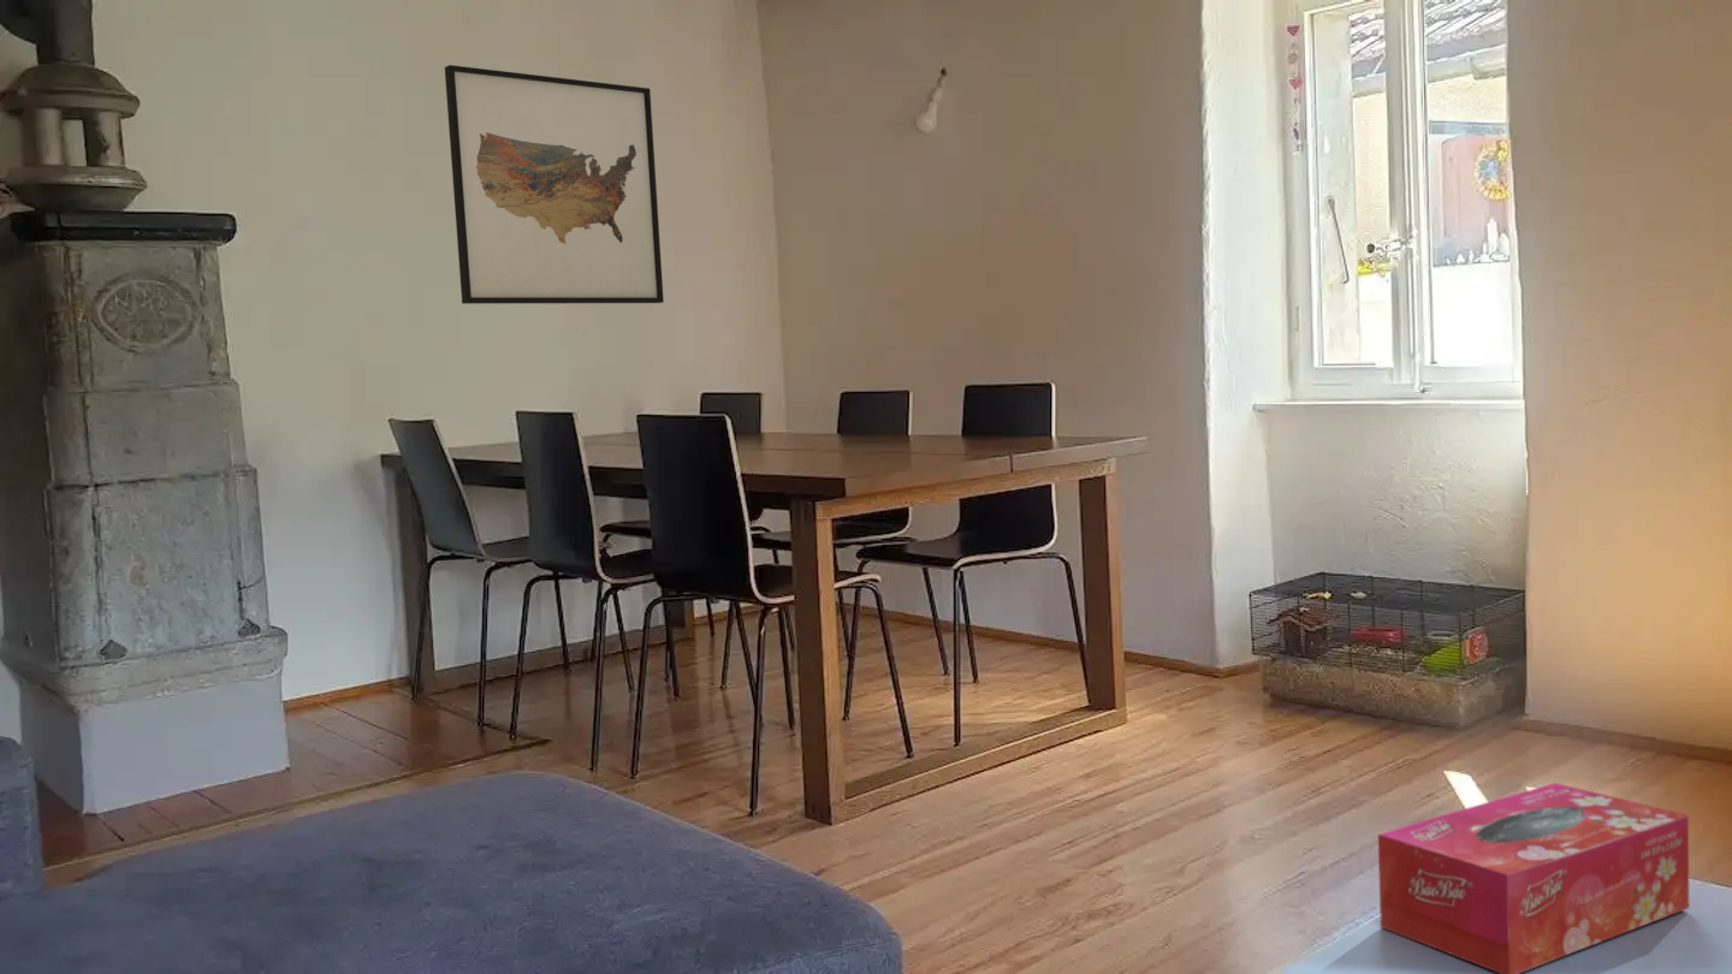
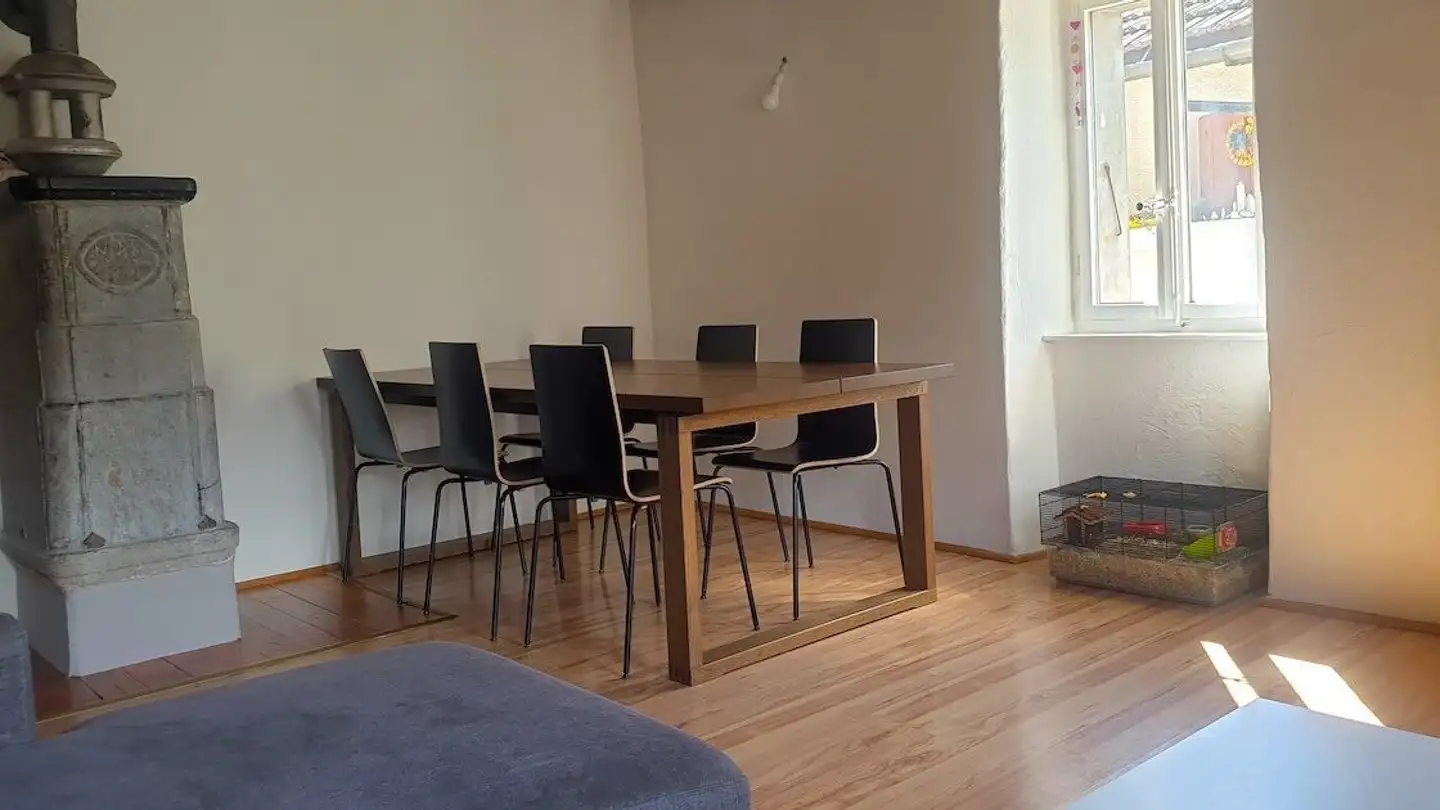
- tissue box [1377,782,1690,974]
- wall art [444,64,665,305]
